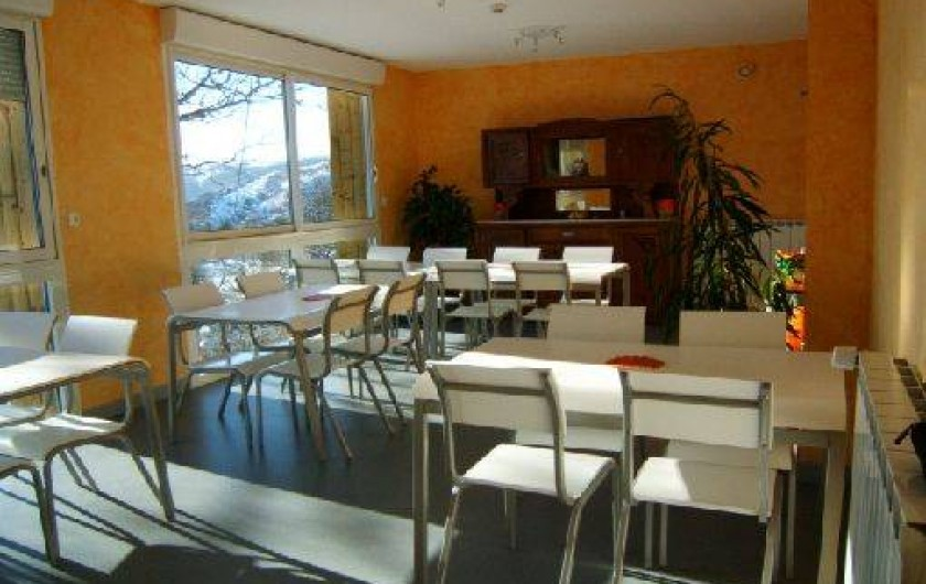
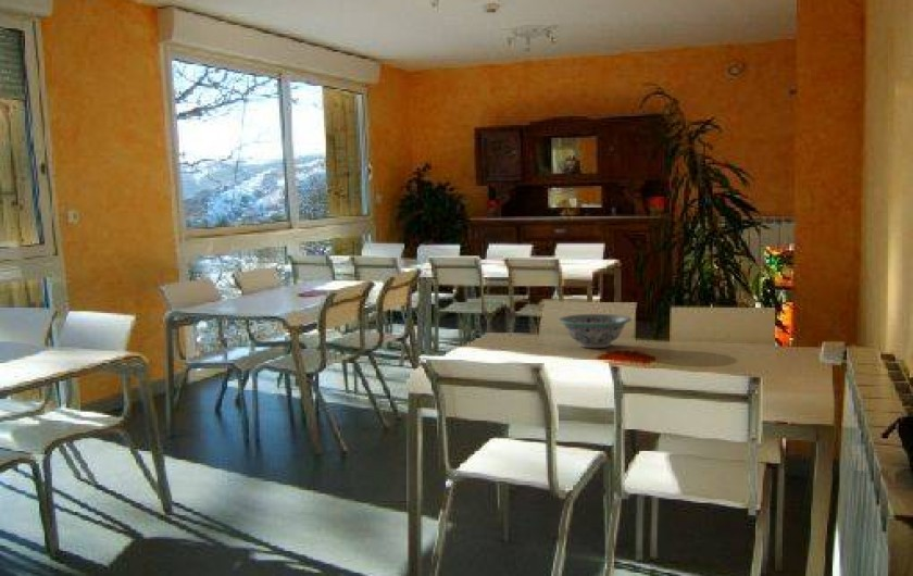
+ decorative bowl [558,313,633,349]
